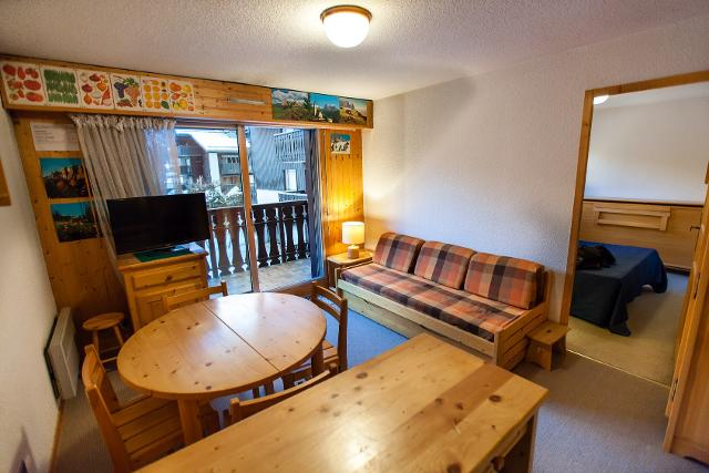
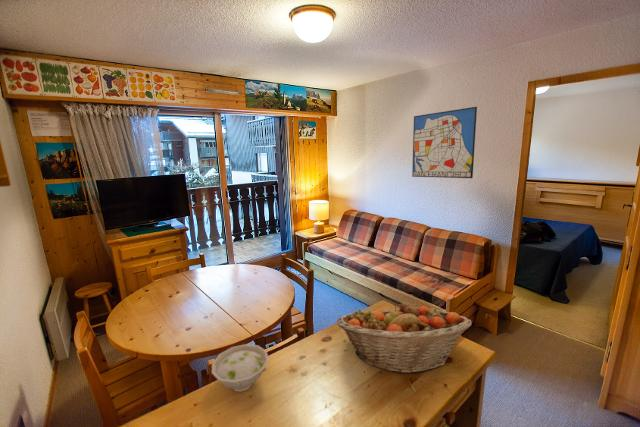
+ bowl [211,343,270,393]
+ wall art [411,106,478,179]
+ fruit basket [336,301,473,375]
